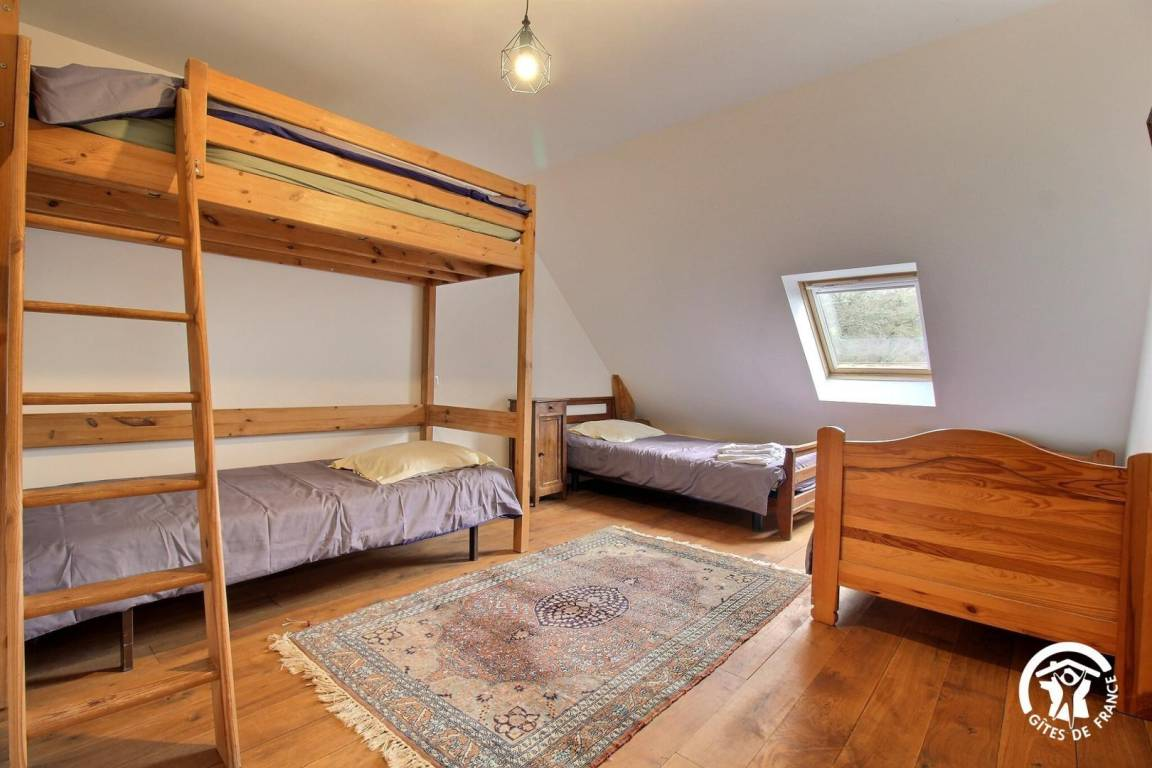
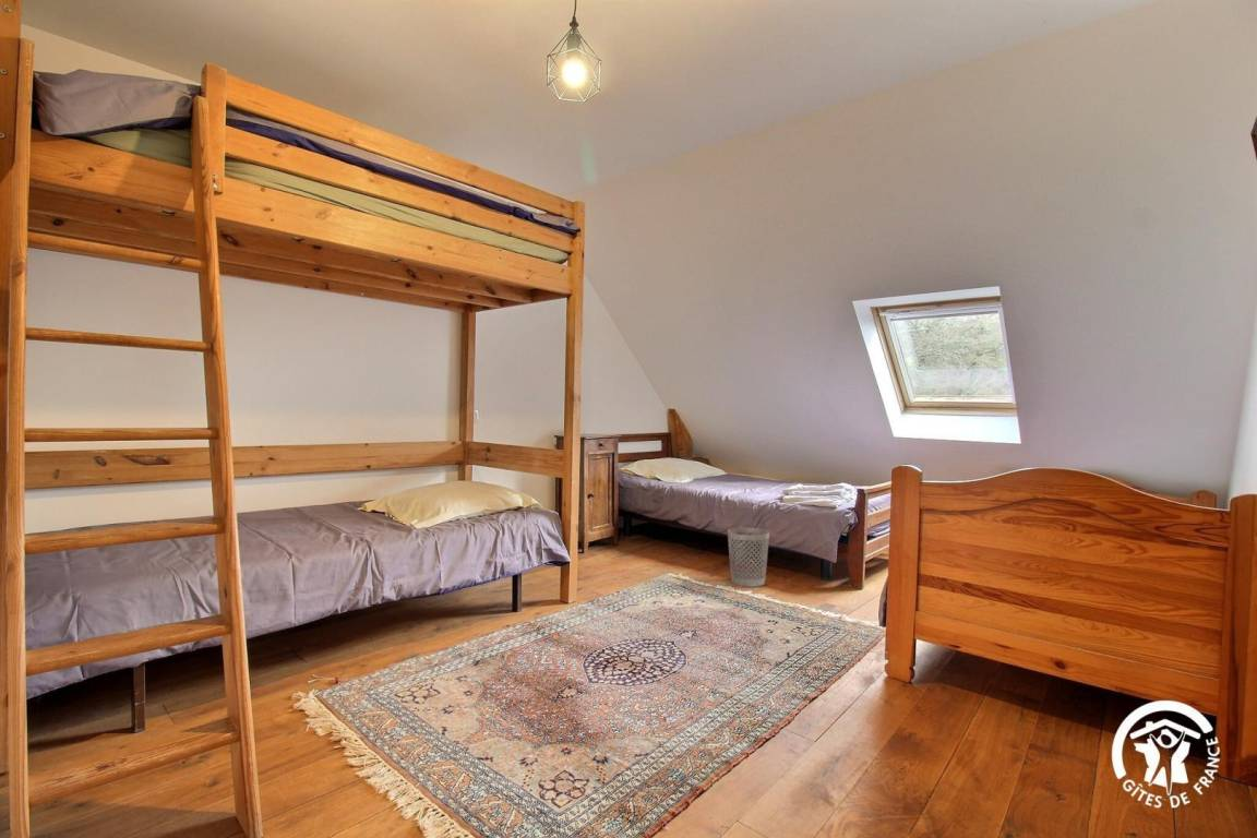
+ wastebasket [727,526,770,588]
